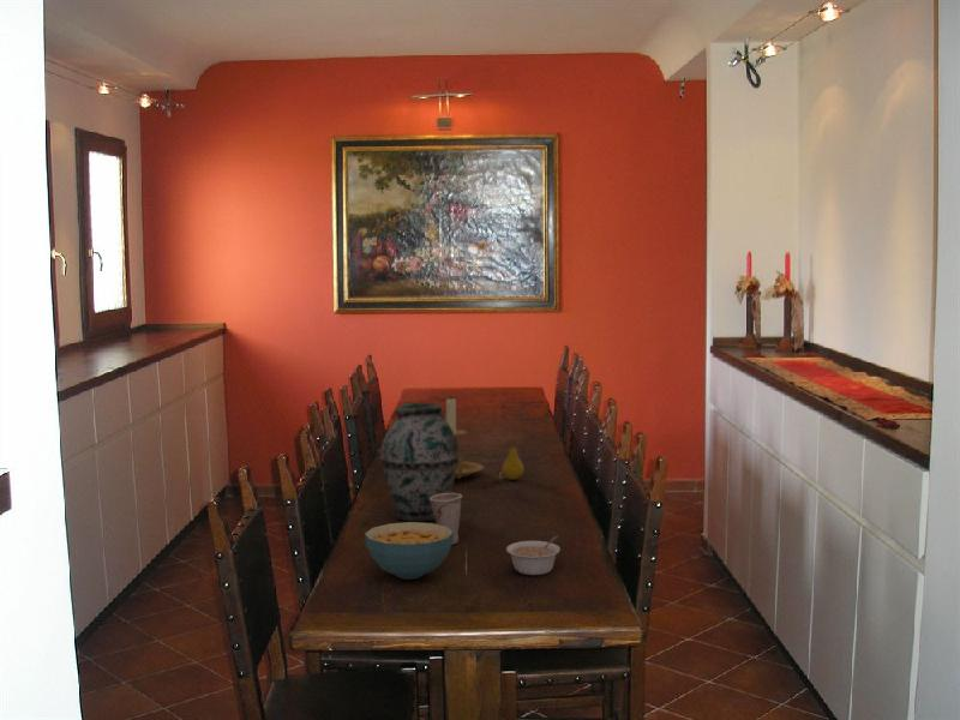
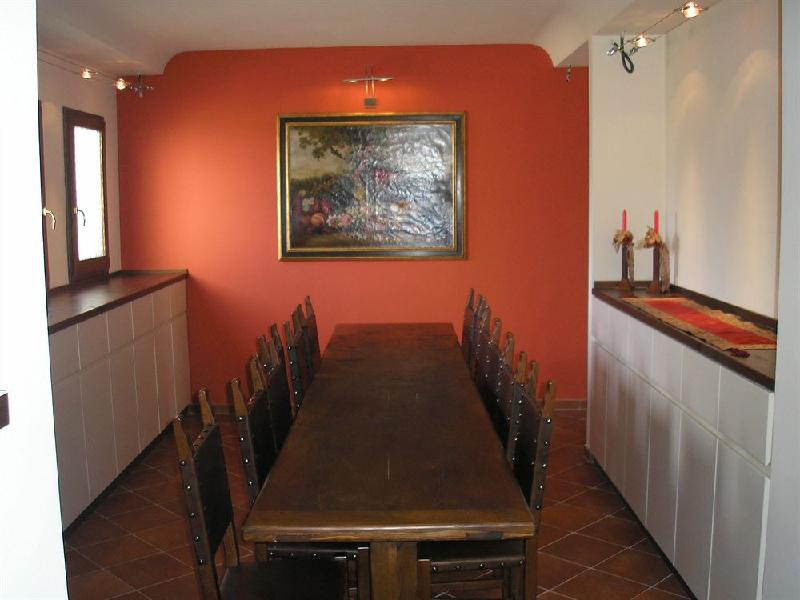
- candle holder [445,395,485,480]
- legume [505,534,562,576]
- cup [430,491,463,546]
- vase [379,402,461,522]
- fruit [500,438,526,481]
- cereal bowl [364,521,454,581]
